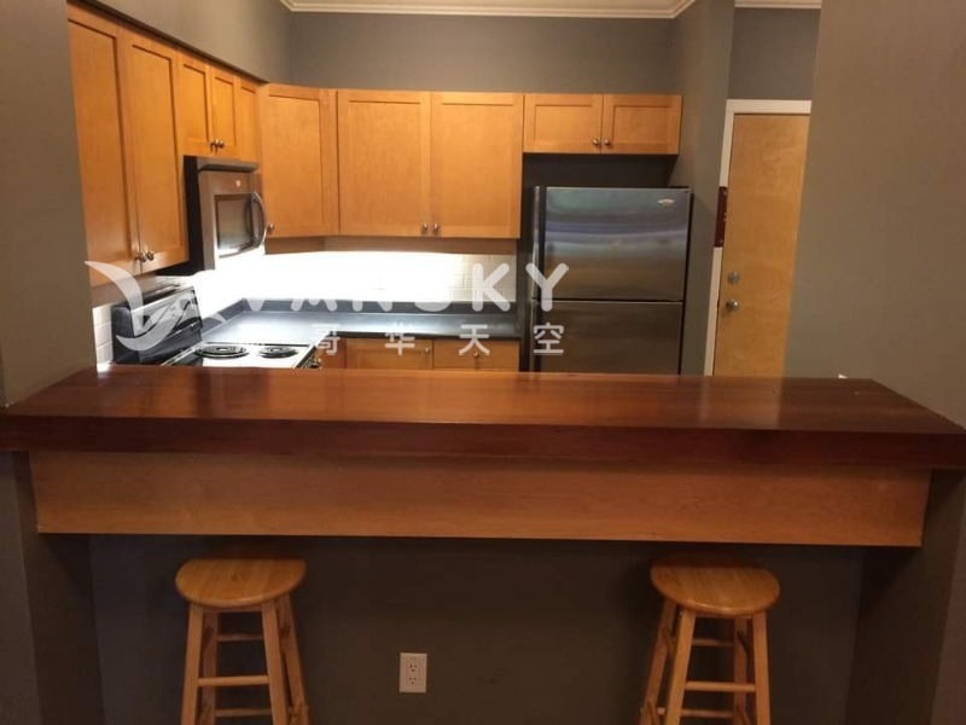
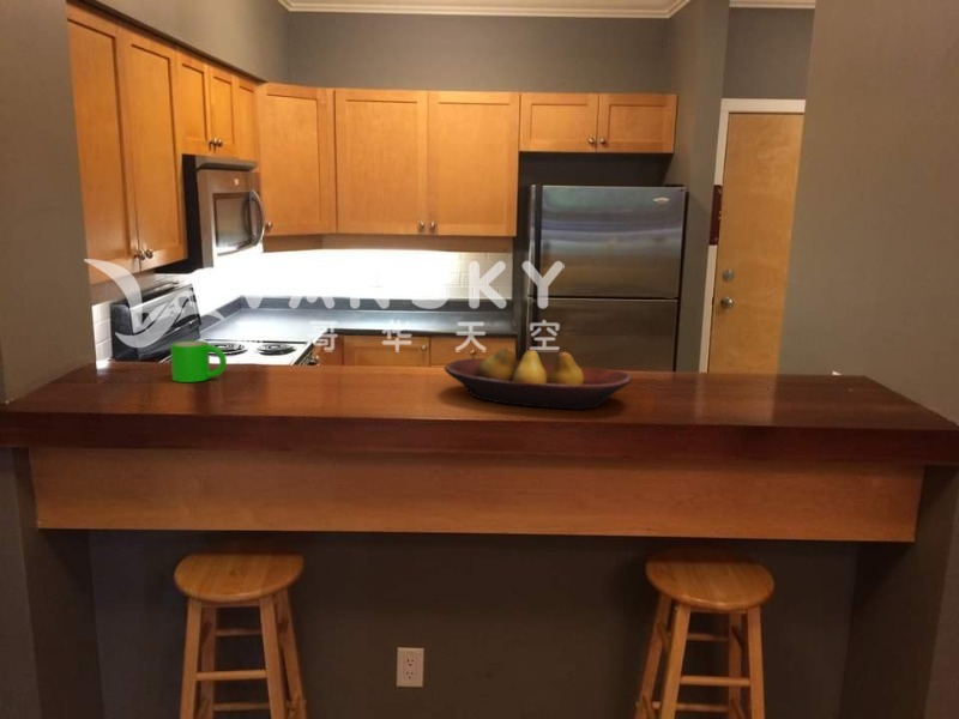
+ mug [169,339,228,383]
+ fruit bowl [444,346,633,411]
